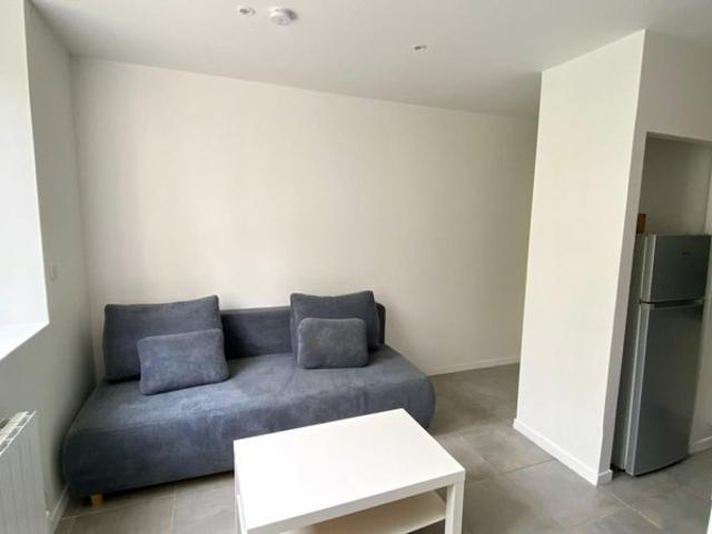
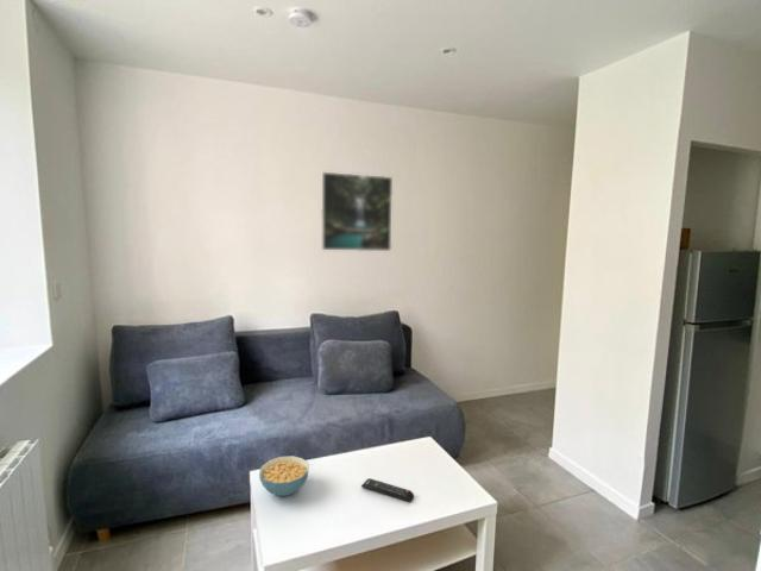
+ remote control [360,477,415,503]
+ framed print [320,171,394,252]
+ cereal bowl [258,454,310,497]
